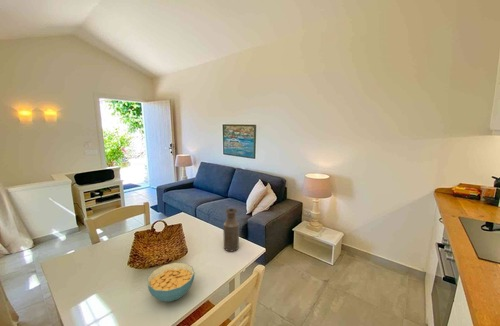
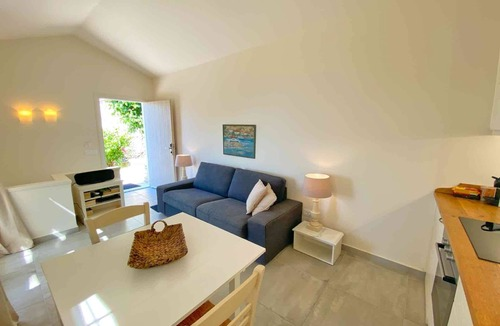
- bottle [222,207,240,252]
- cereal bowl [146,262,195,303]
